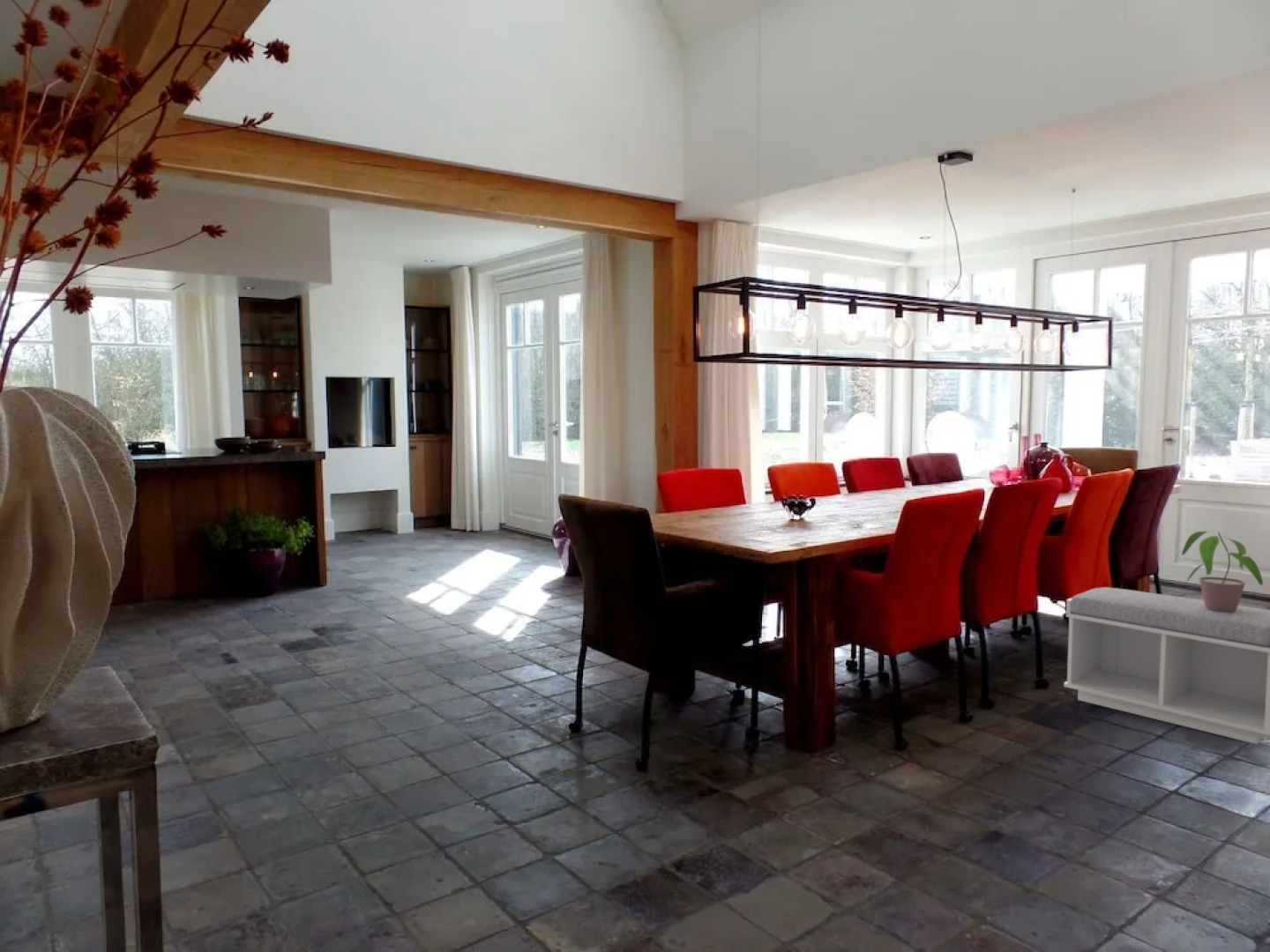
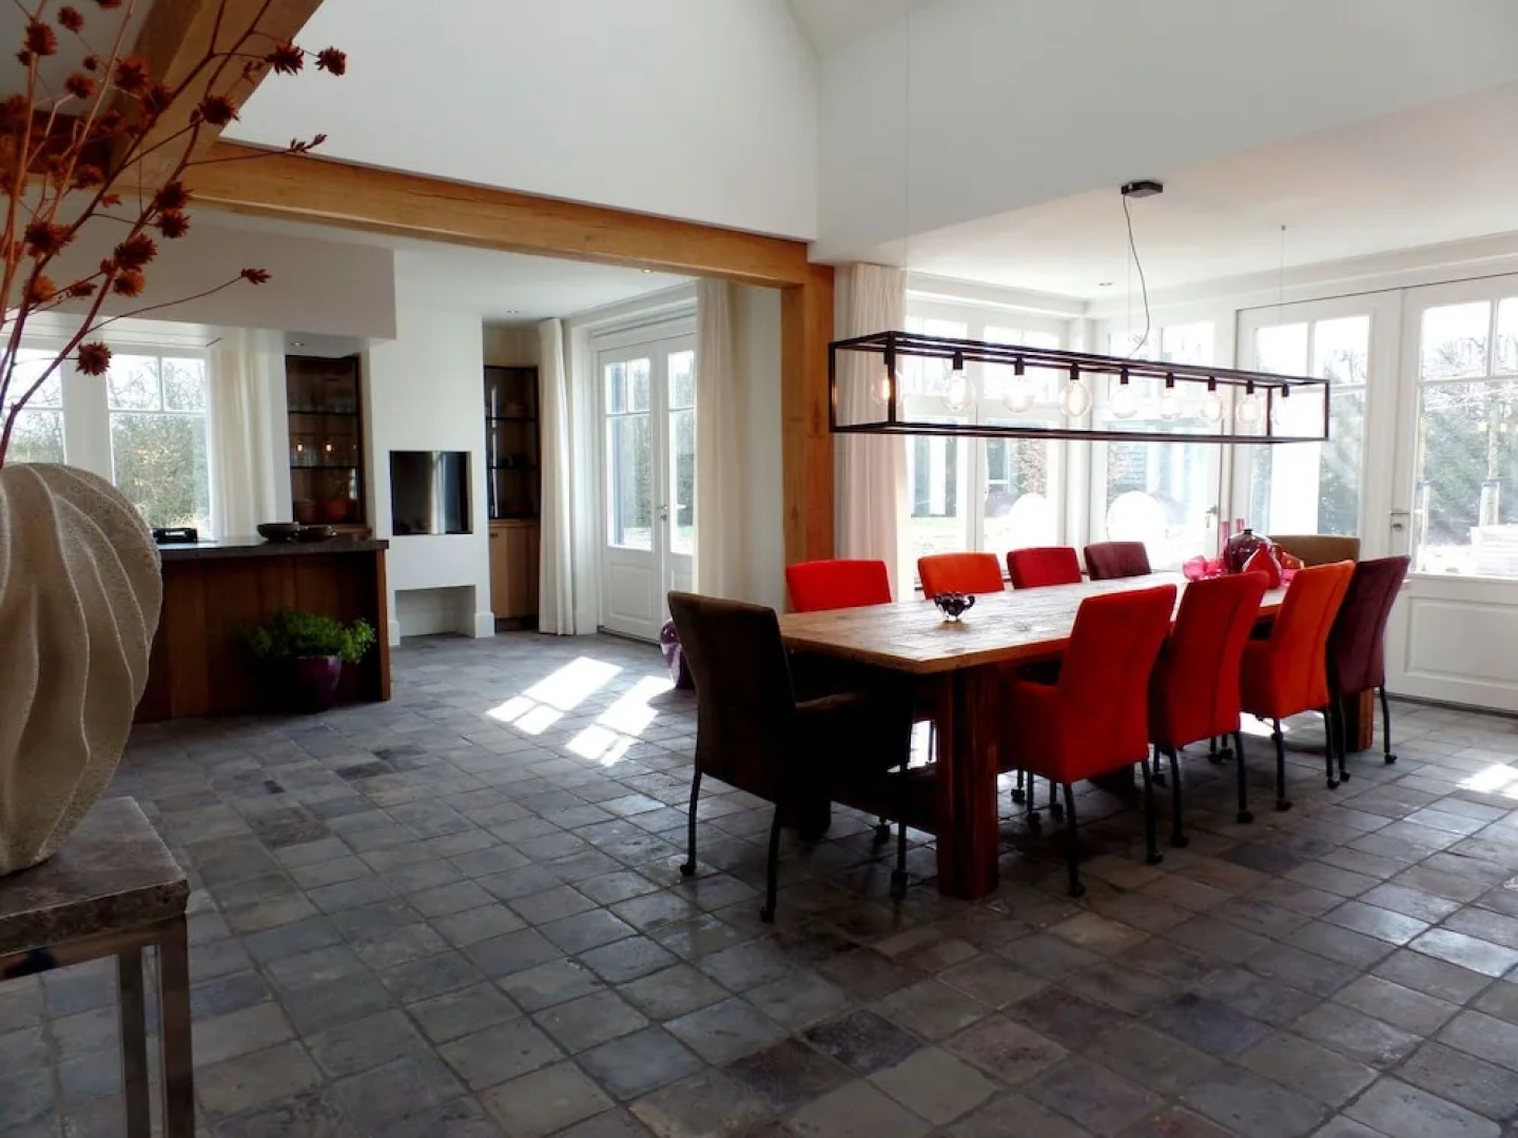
- potted plant [1181,529,1264,612]
- bench [1063,586,1270,745]
